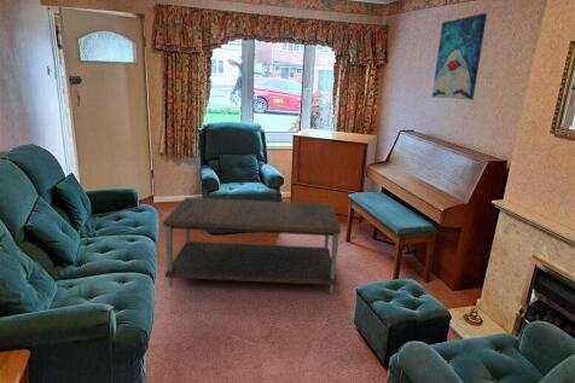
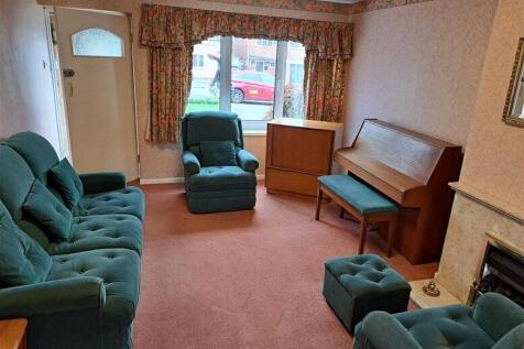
- wall art [431,12,488,100]
- coffee table [162,197,342,295]
